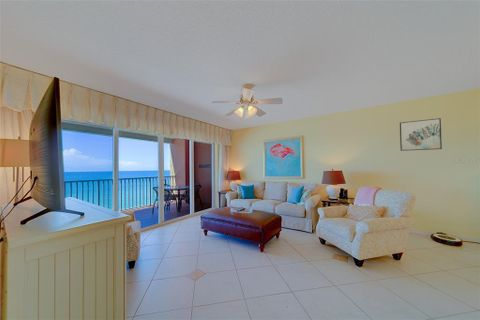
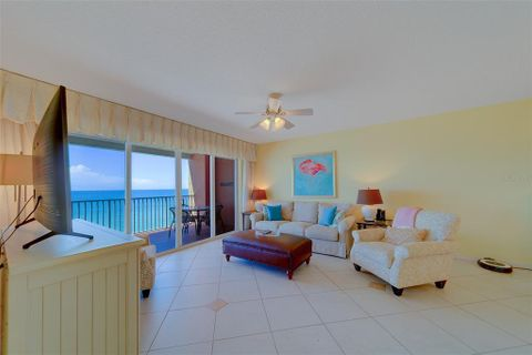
- wall art [399,117,443,152]
